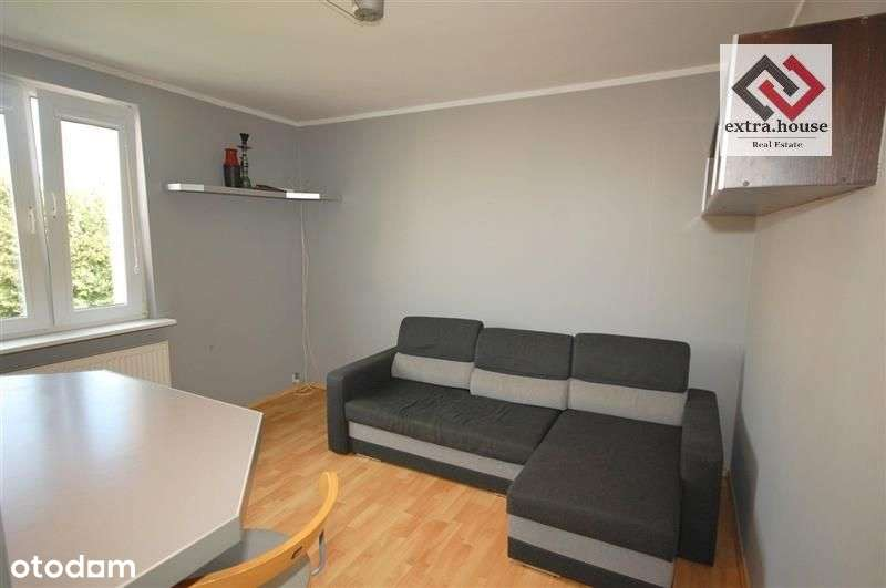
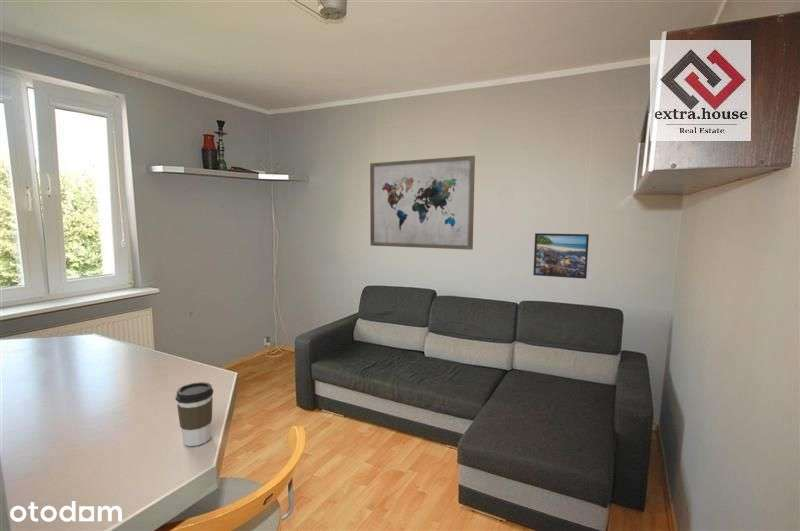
+ wall art [369,155,476,251]
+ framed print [532,232,590,280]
+ coffee cup [175,381,214,447]
